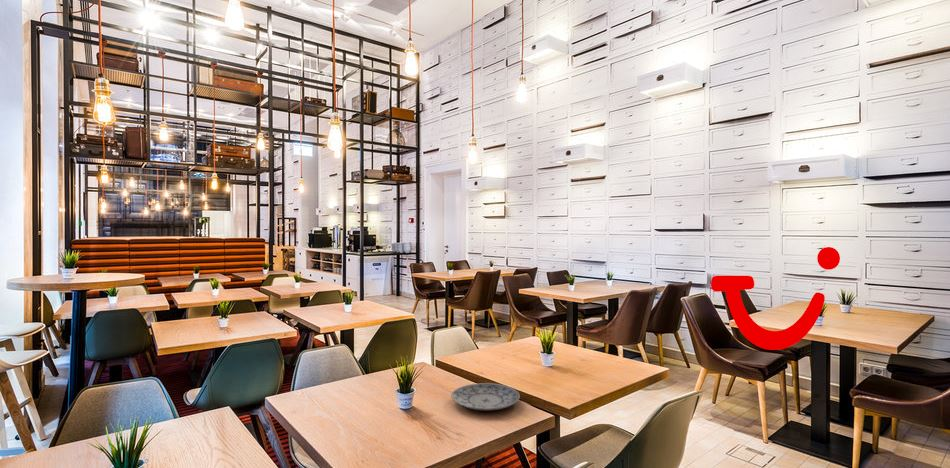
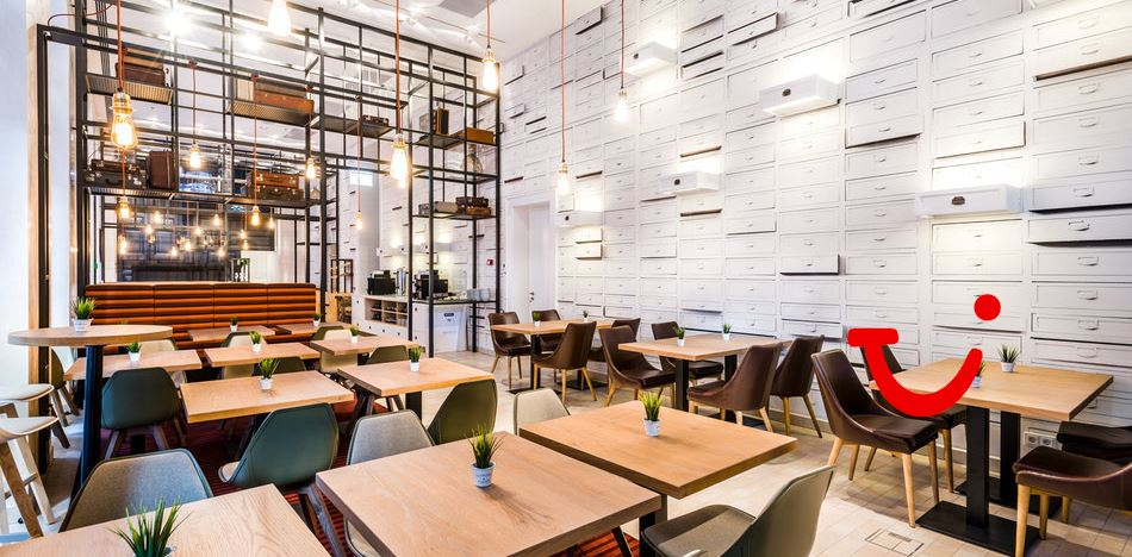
- plate [450,382,521,411]
